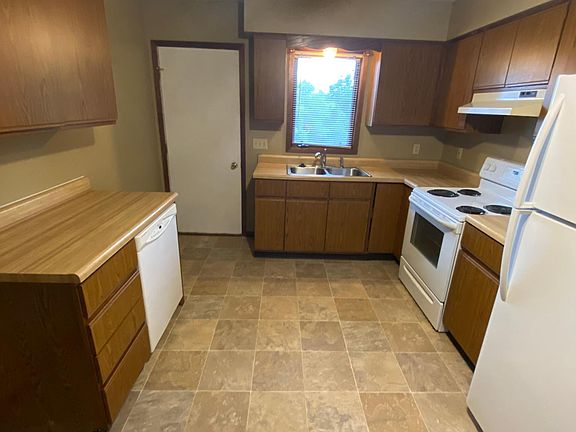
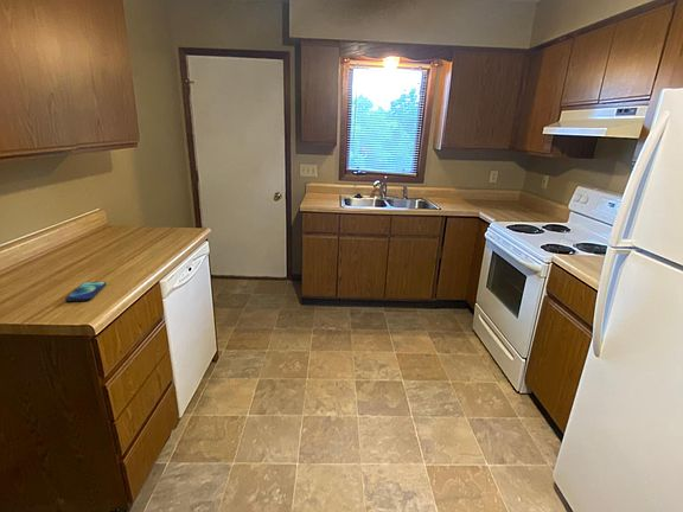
+ smartphone [64,281,107,302]
